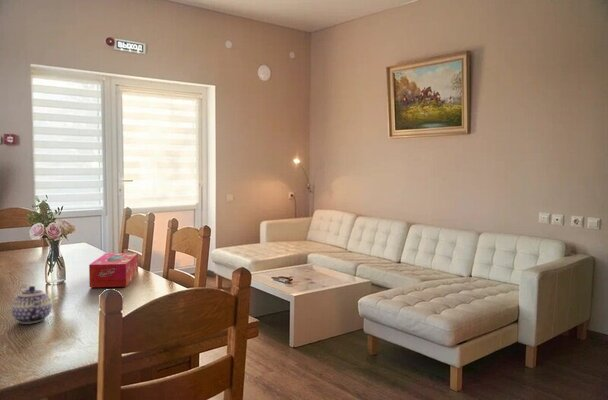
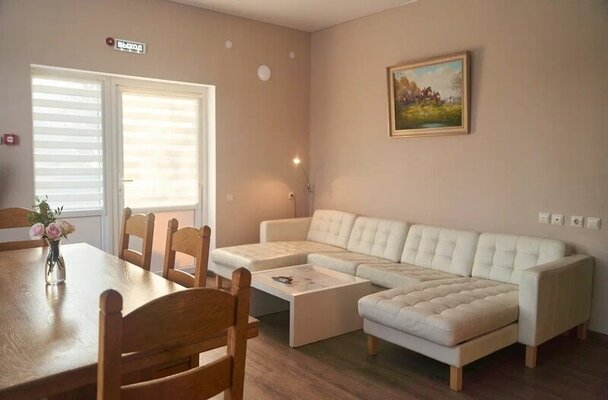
- teapot [11,285,53,325]
- tissue box [88,252,139,288]
